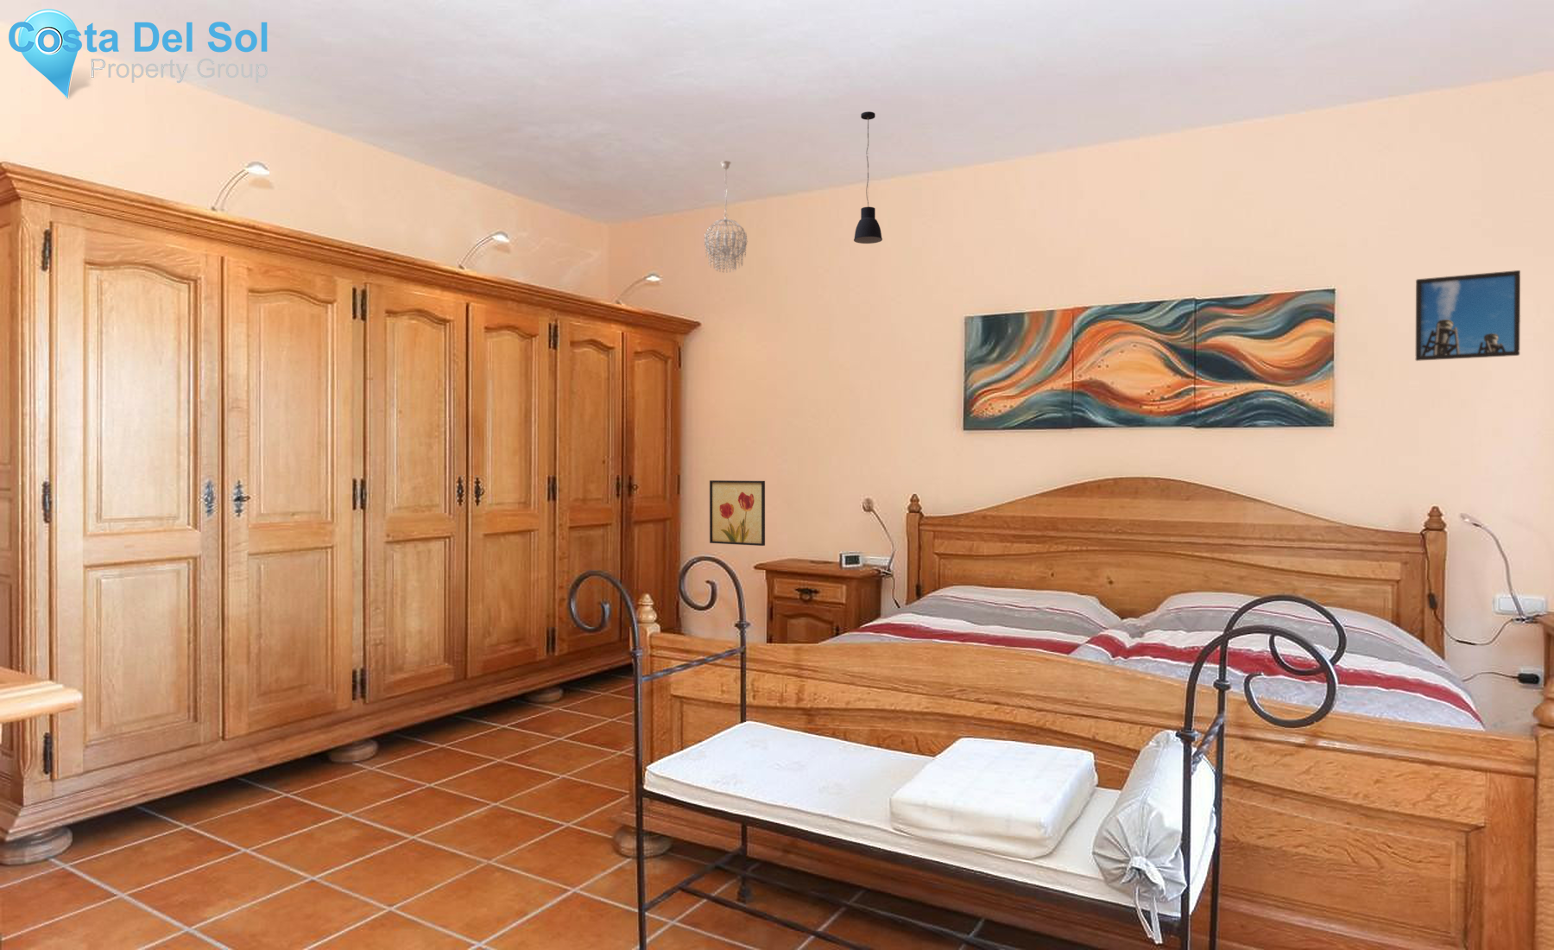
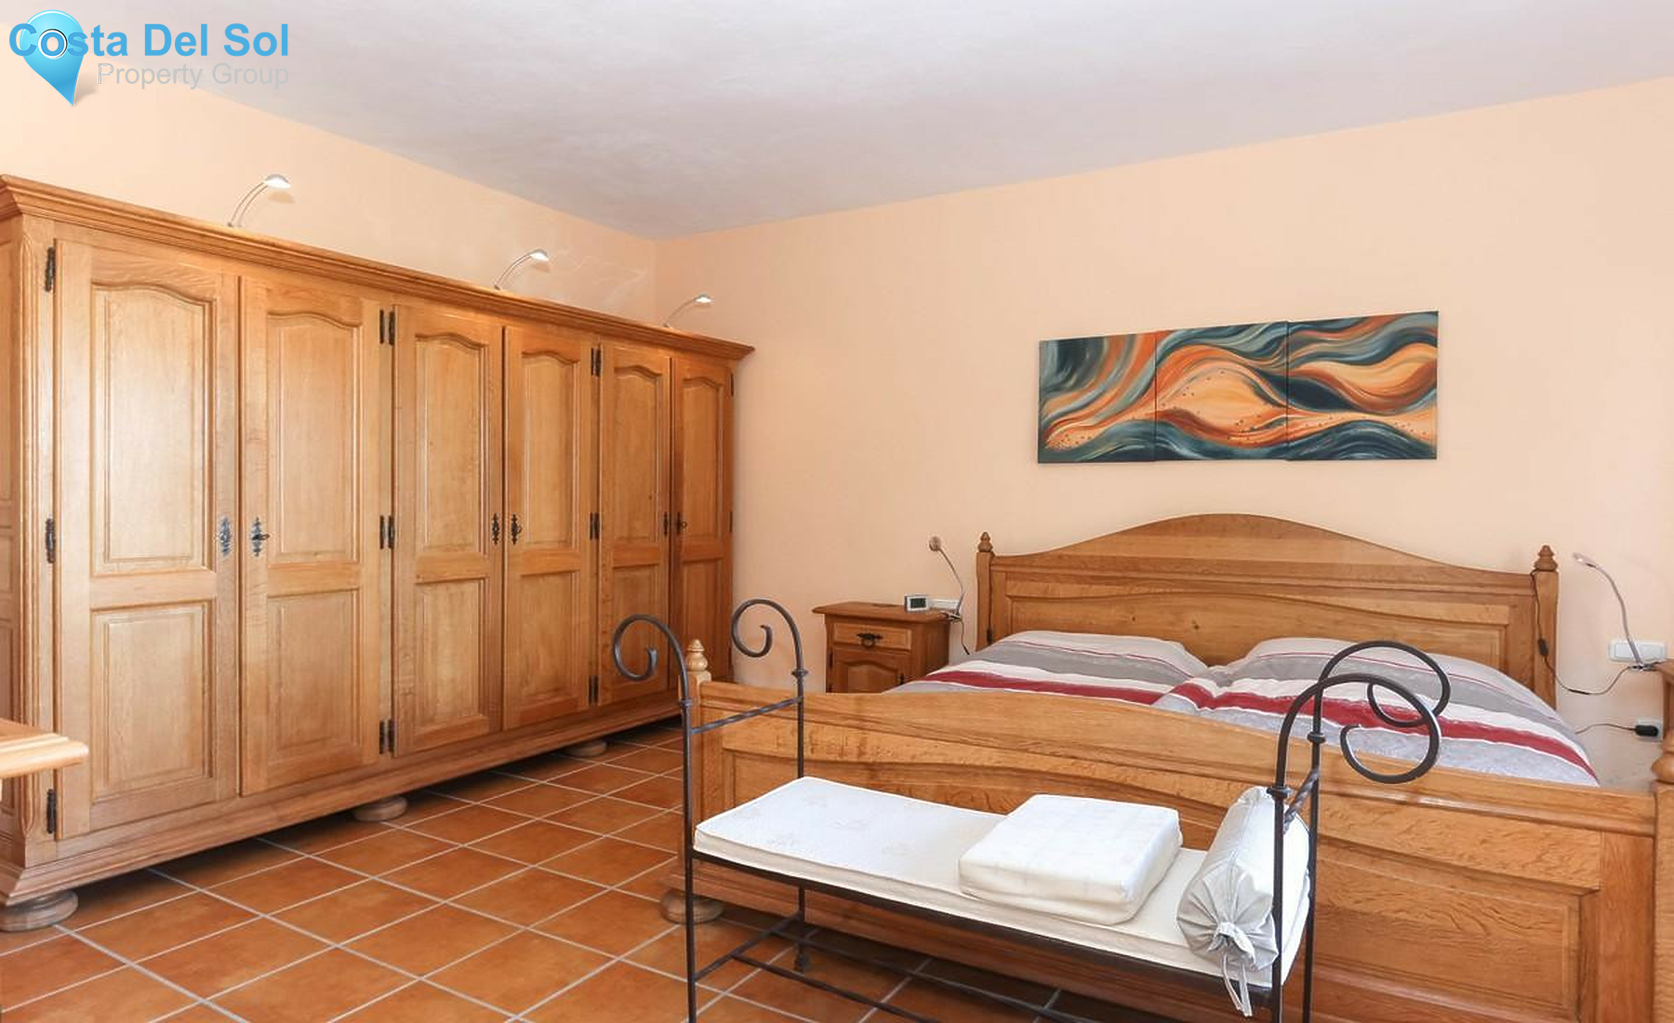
- chandelier [703,160,748,273]
- wall art [709,479,766,547]
- pendant light [852,111,884,244]
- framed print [1415,270,1521,362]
